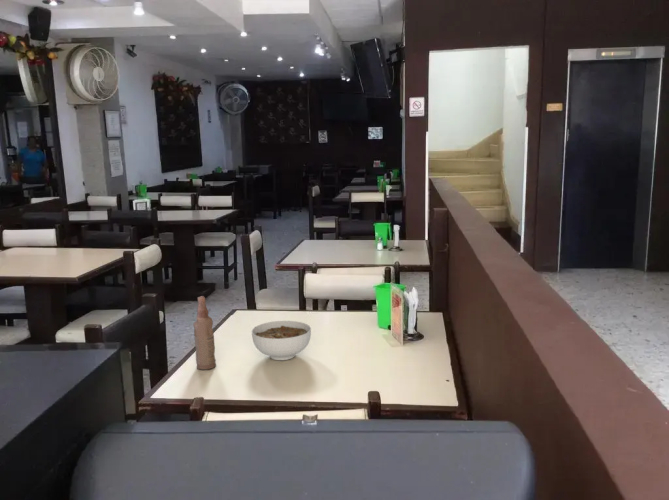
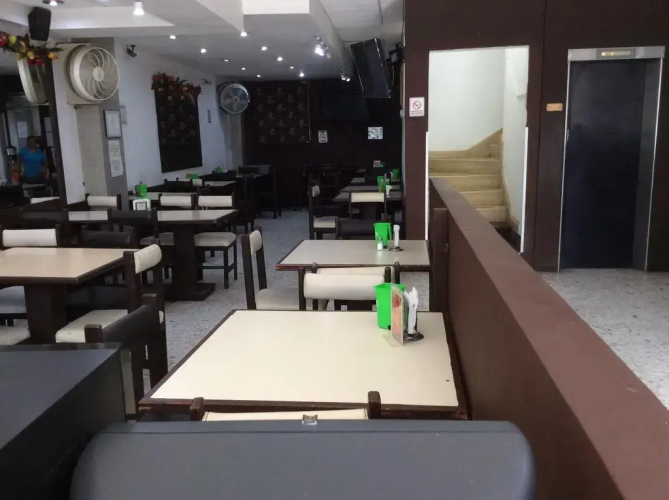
- bottle [193,295,217,371]
- bowl [251,320,312,361]
